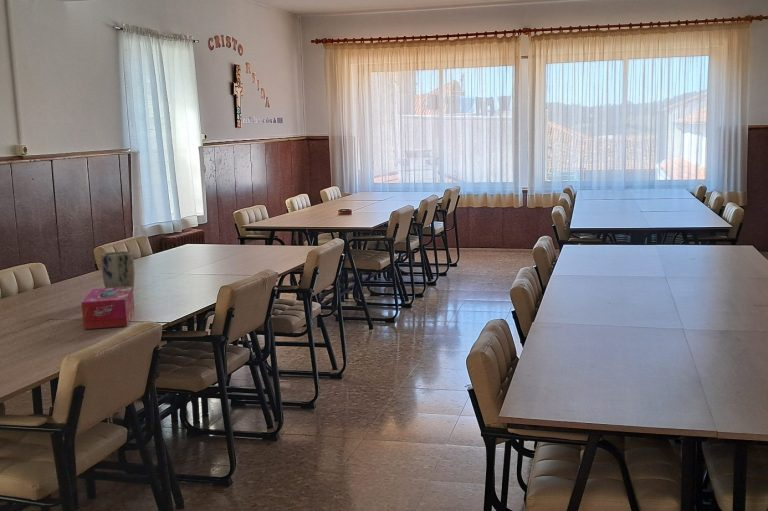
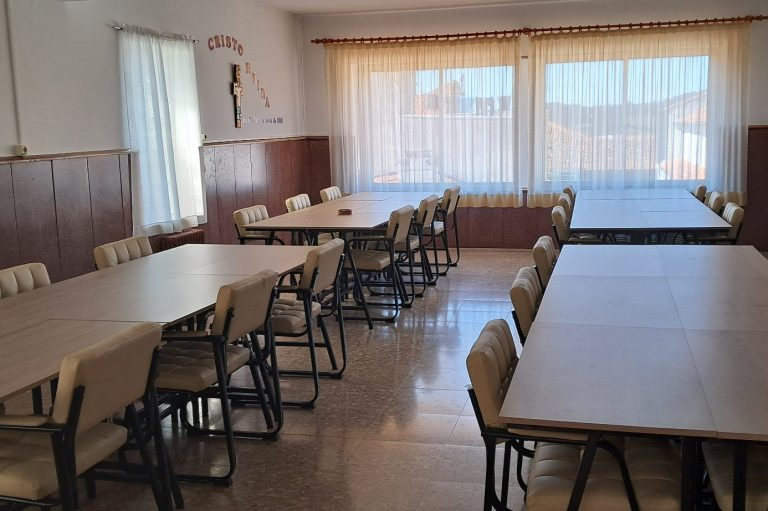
- plant pot [100,250,136,290]
- tissue box [80,287,135,330]
